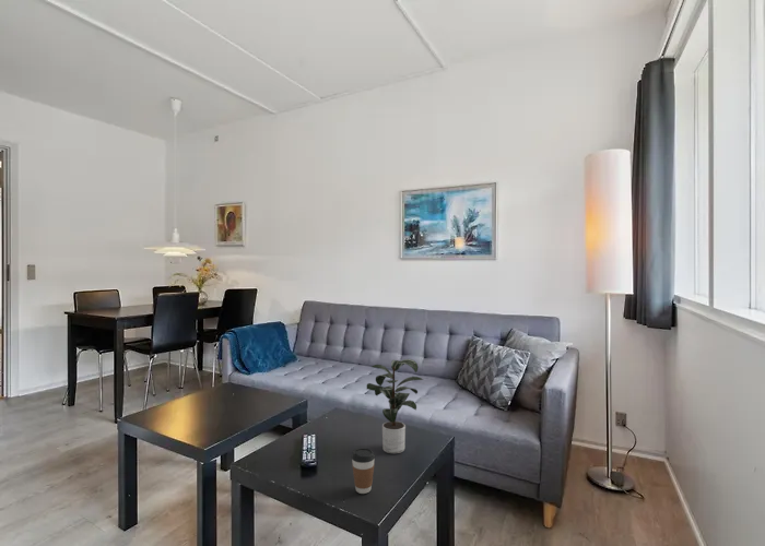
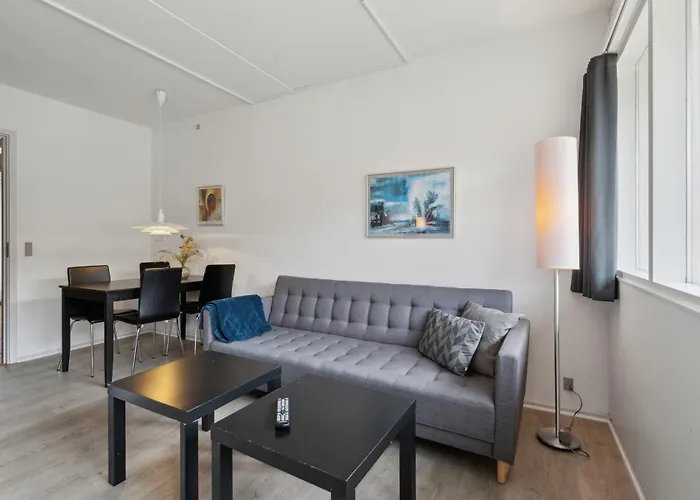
- coffee cup [351,447,376,495]
- potted plant [366,358,424,454]
